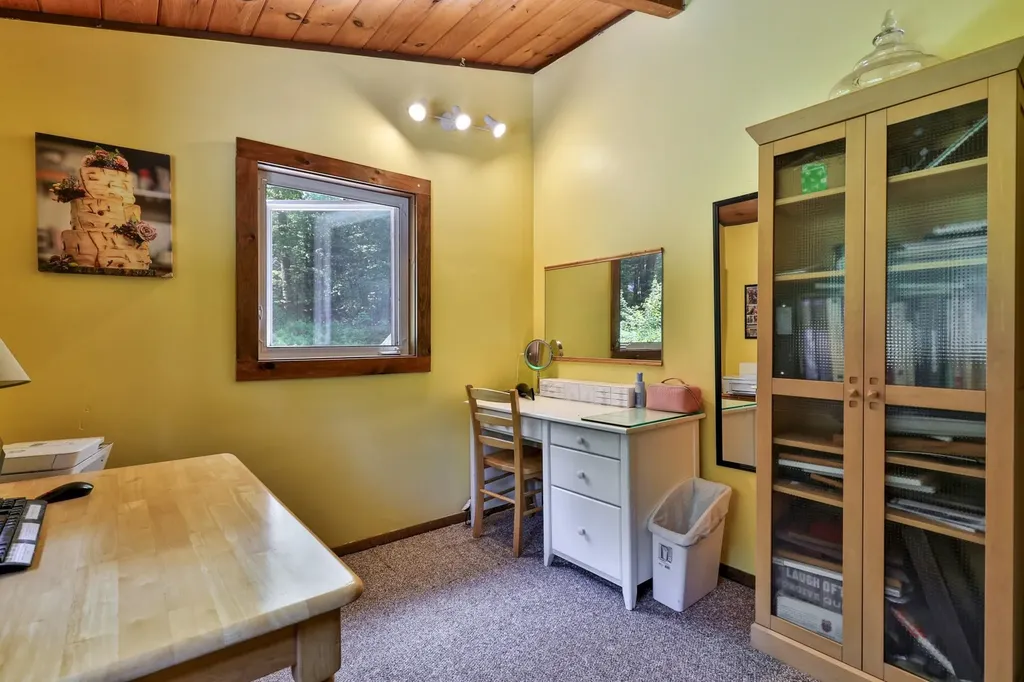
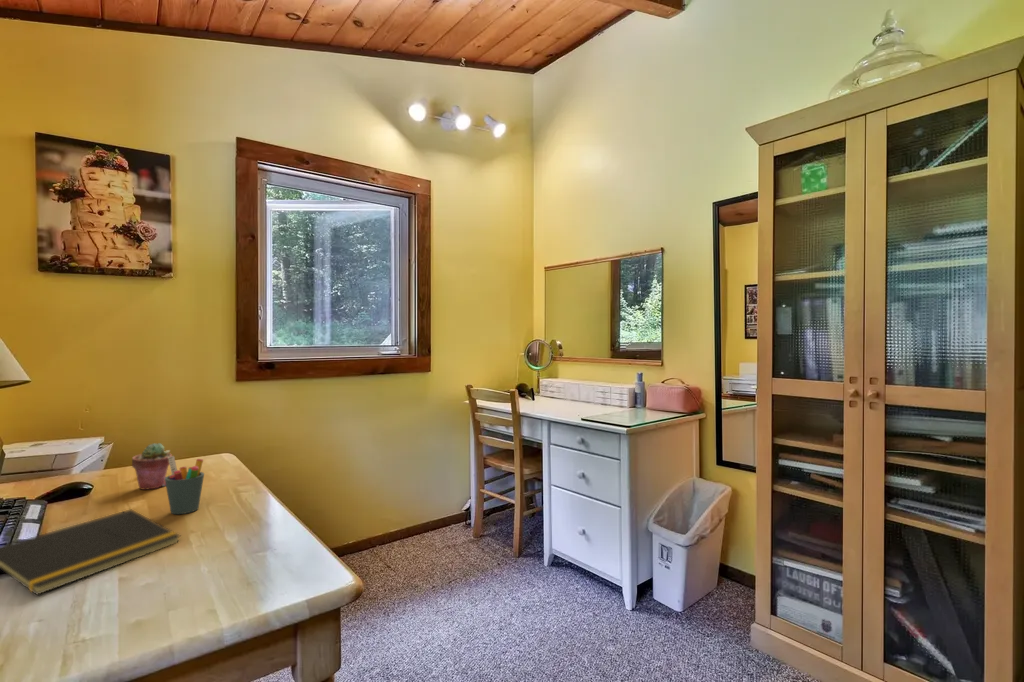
+ notepad [0,508,182,596]
+ pen holder [165,455,205,515]
+ potted succulent [131,442,173,491]
